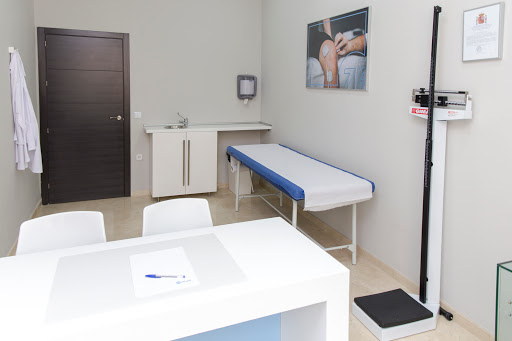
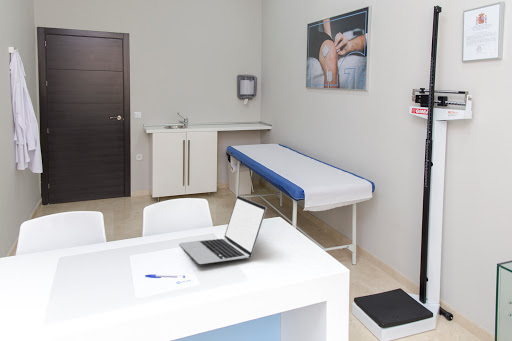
+ laptop [178,195,267,265]
